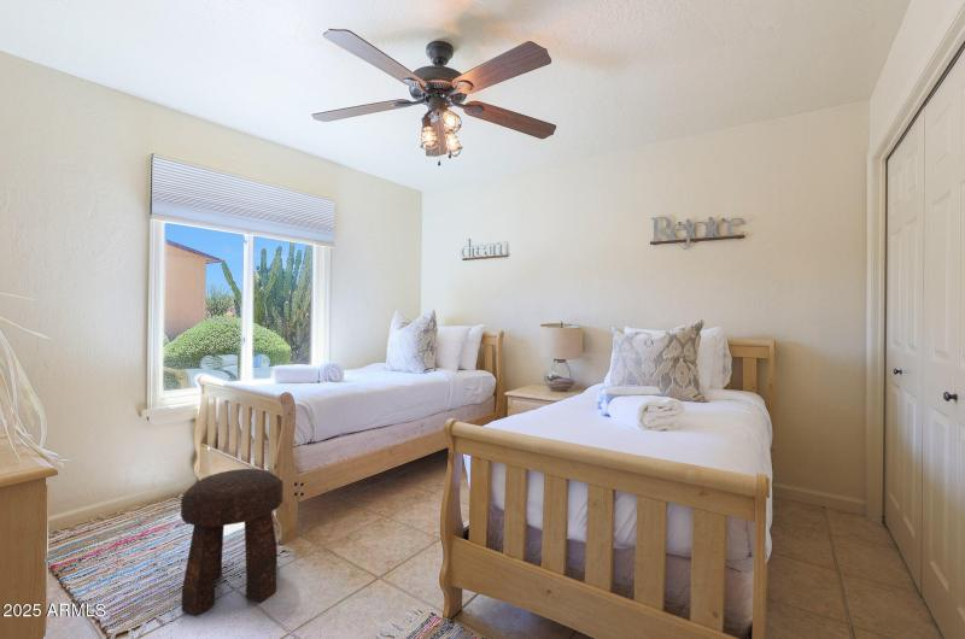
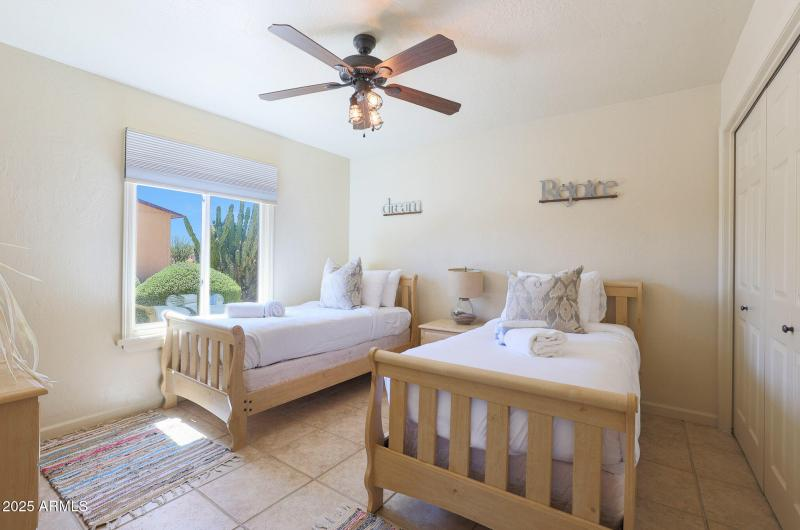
- stool [180,468,285,617]
